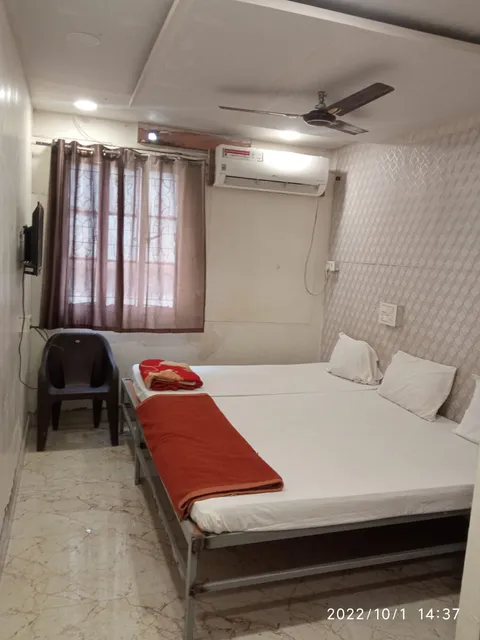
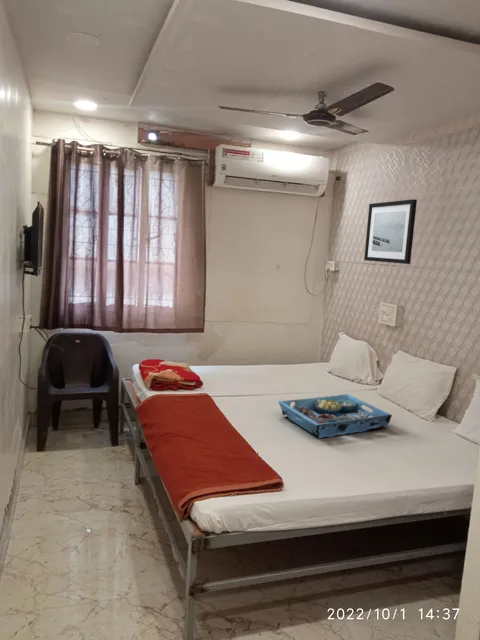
+ wall art [363,198,418,265]
+ serving tray [277,393,393,439]
